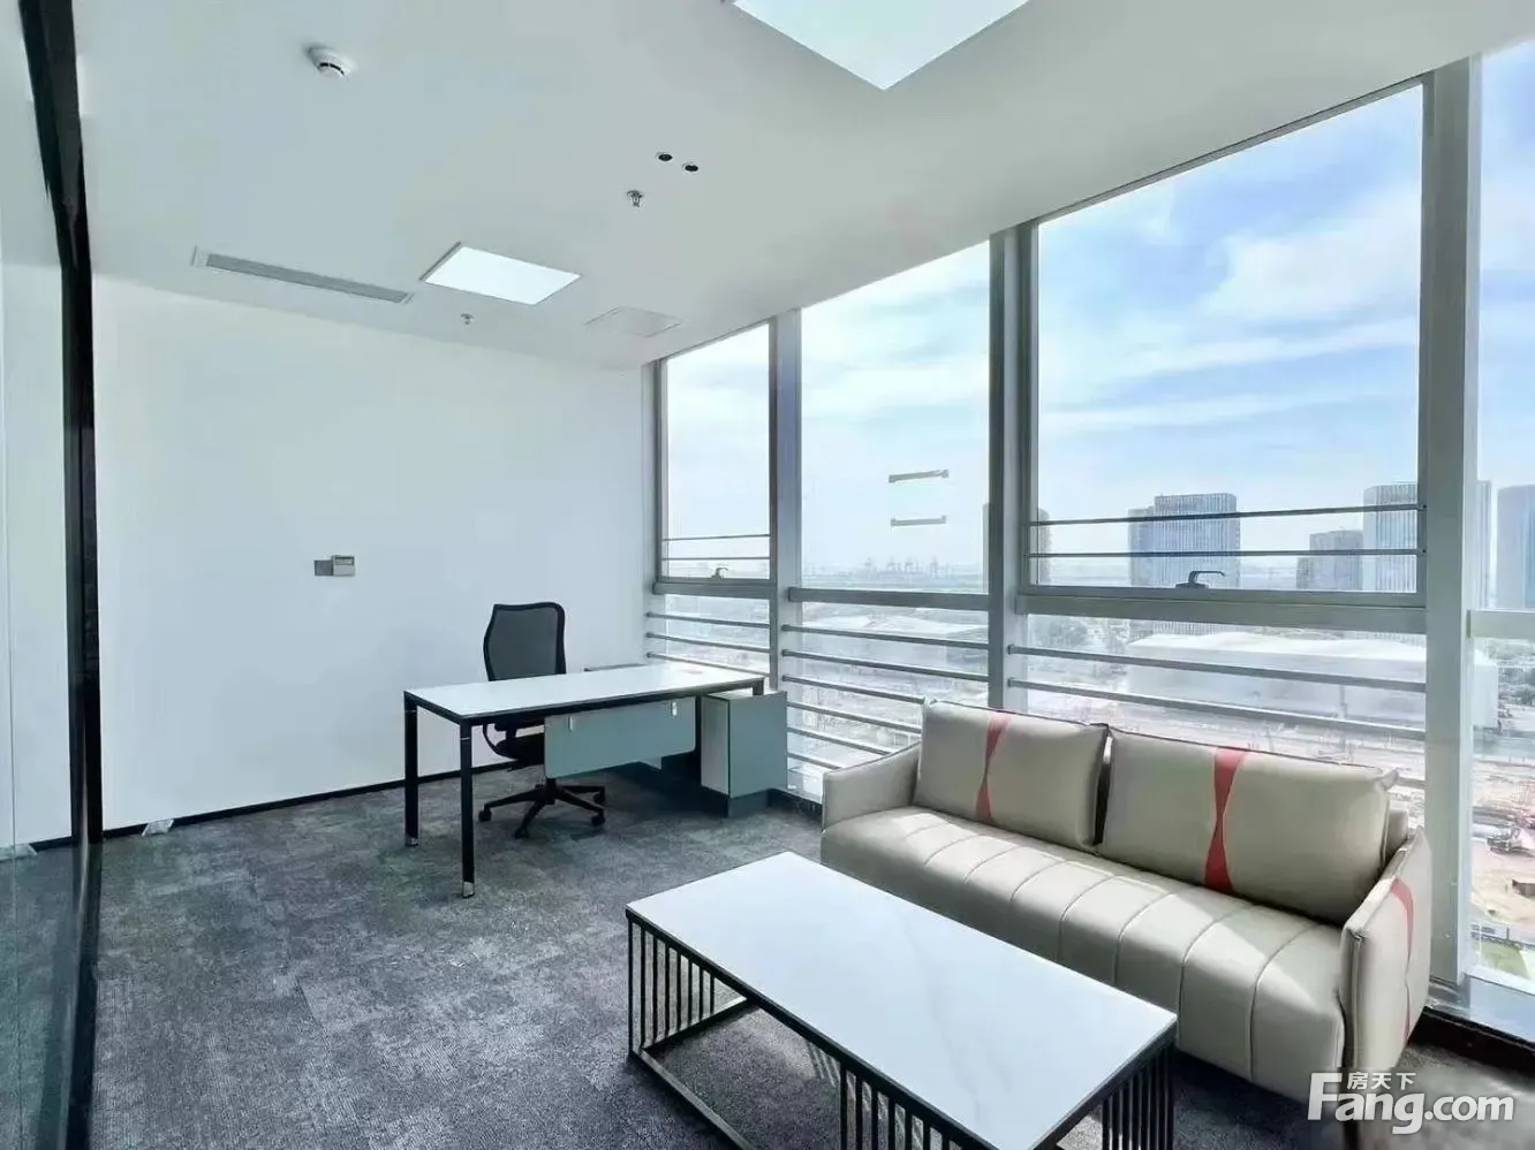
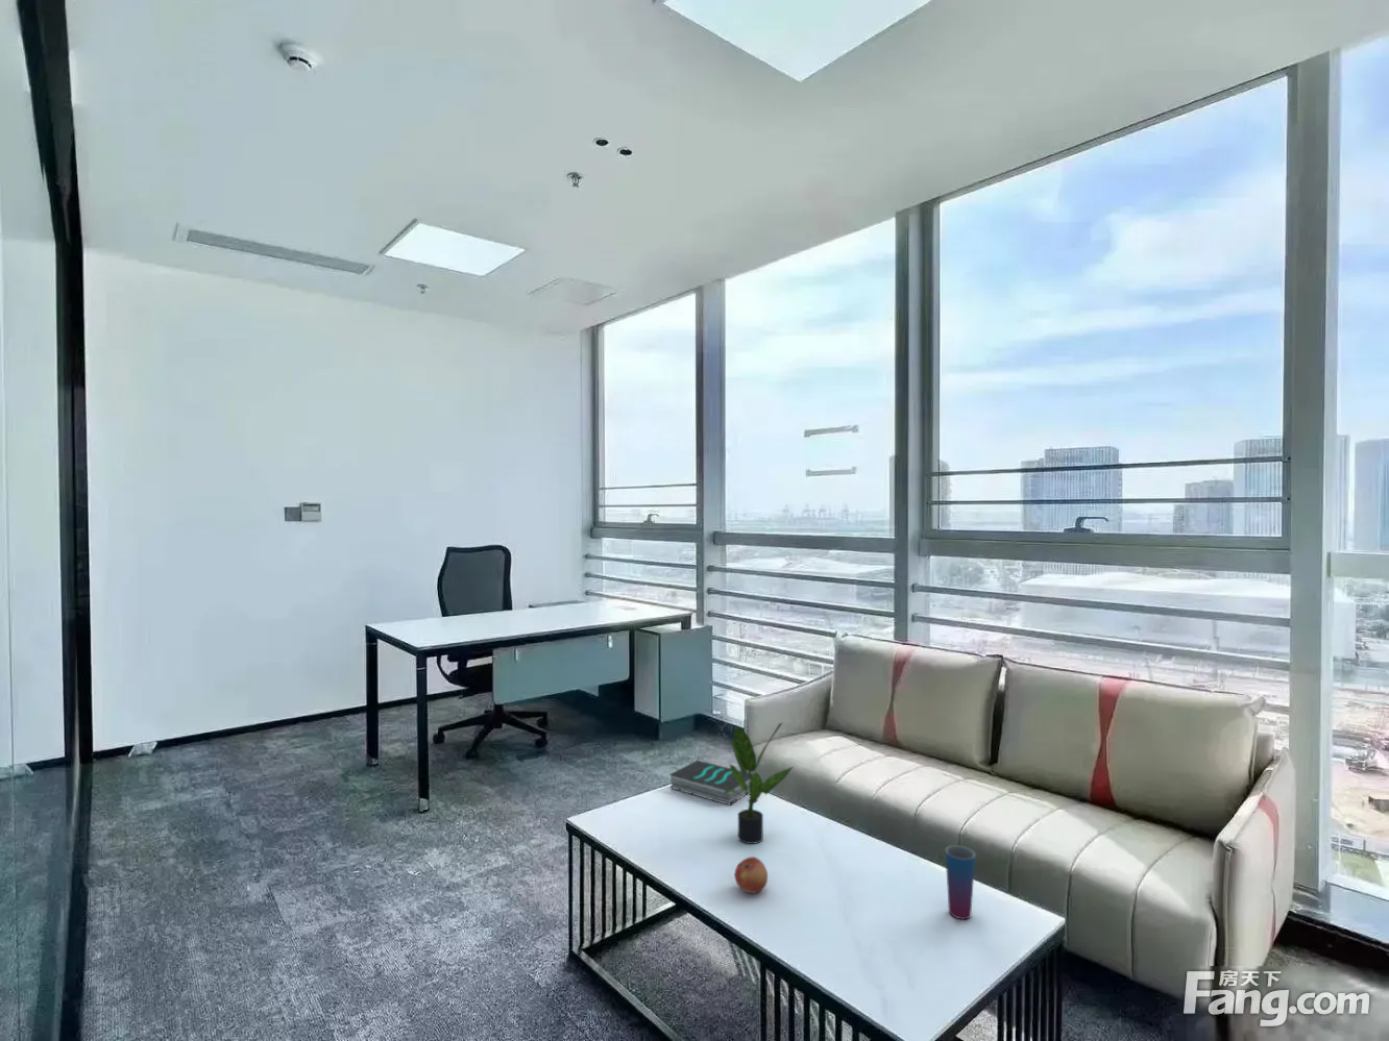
+ apple [734,855,769,894]
+ book [668,759,754,806]
+ potted plant [724,721,794,845]
+ cup [944,844,976,920]
